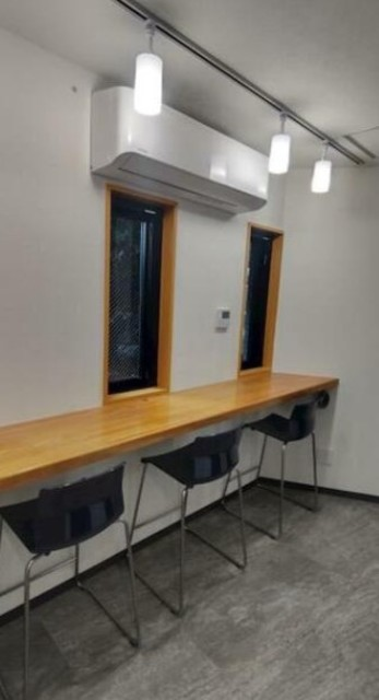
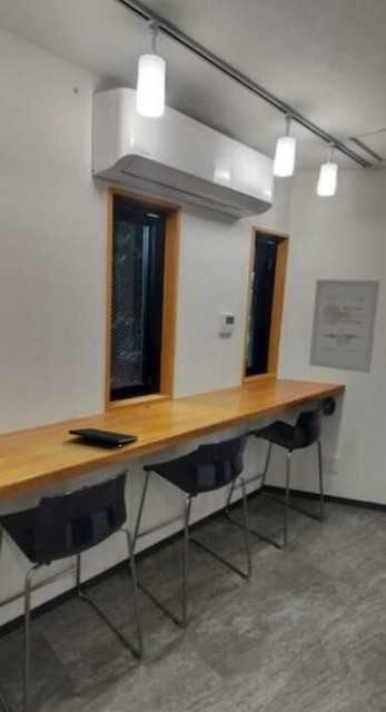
+ notepad [68,427,139,452]
+ wall art [308,278,380,375]
